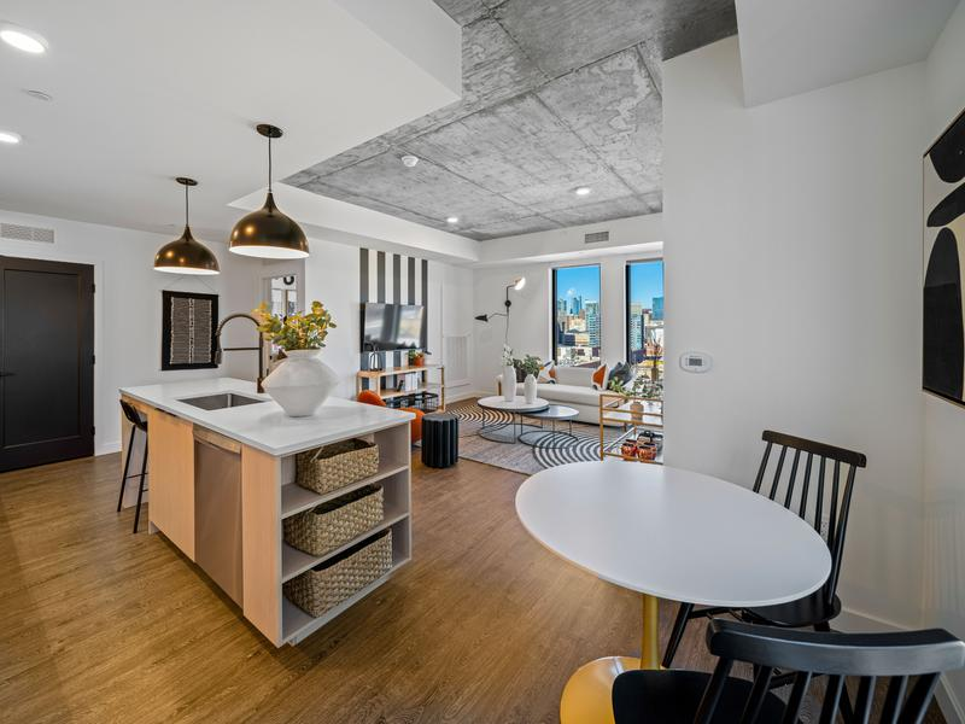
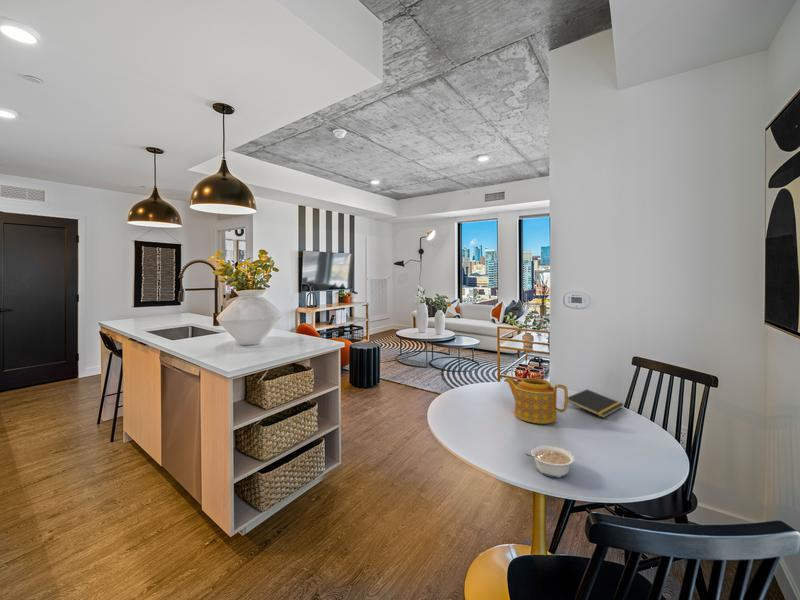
+ notepad [568,388,625,419]
+ legume [525,444,576,478]
+ teapot [503,376,569,425]
